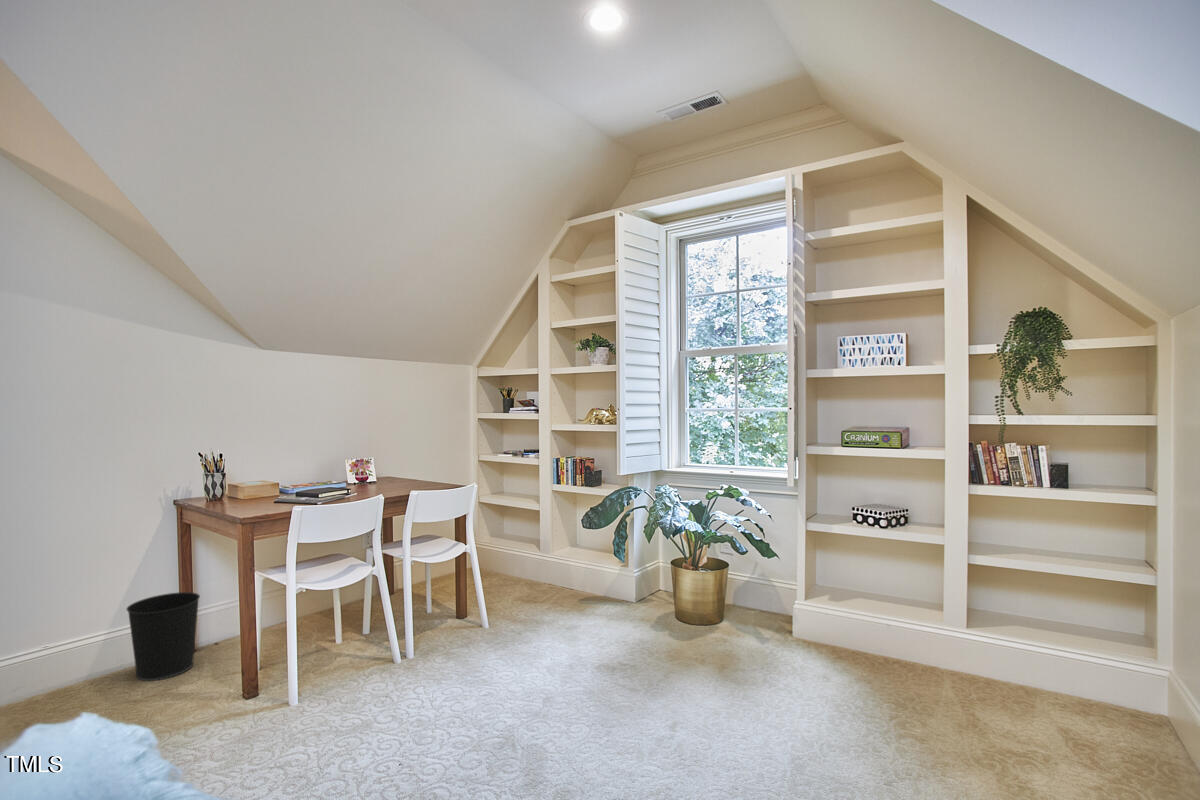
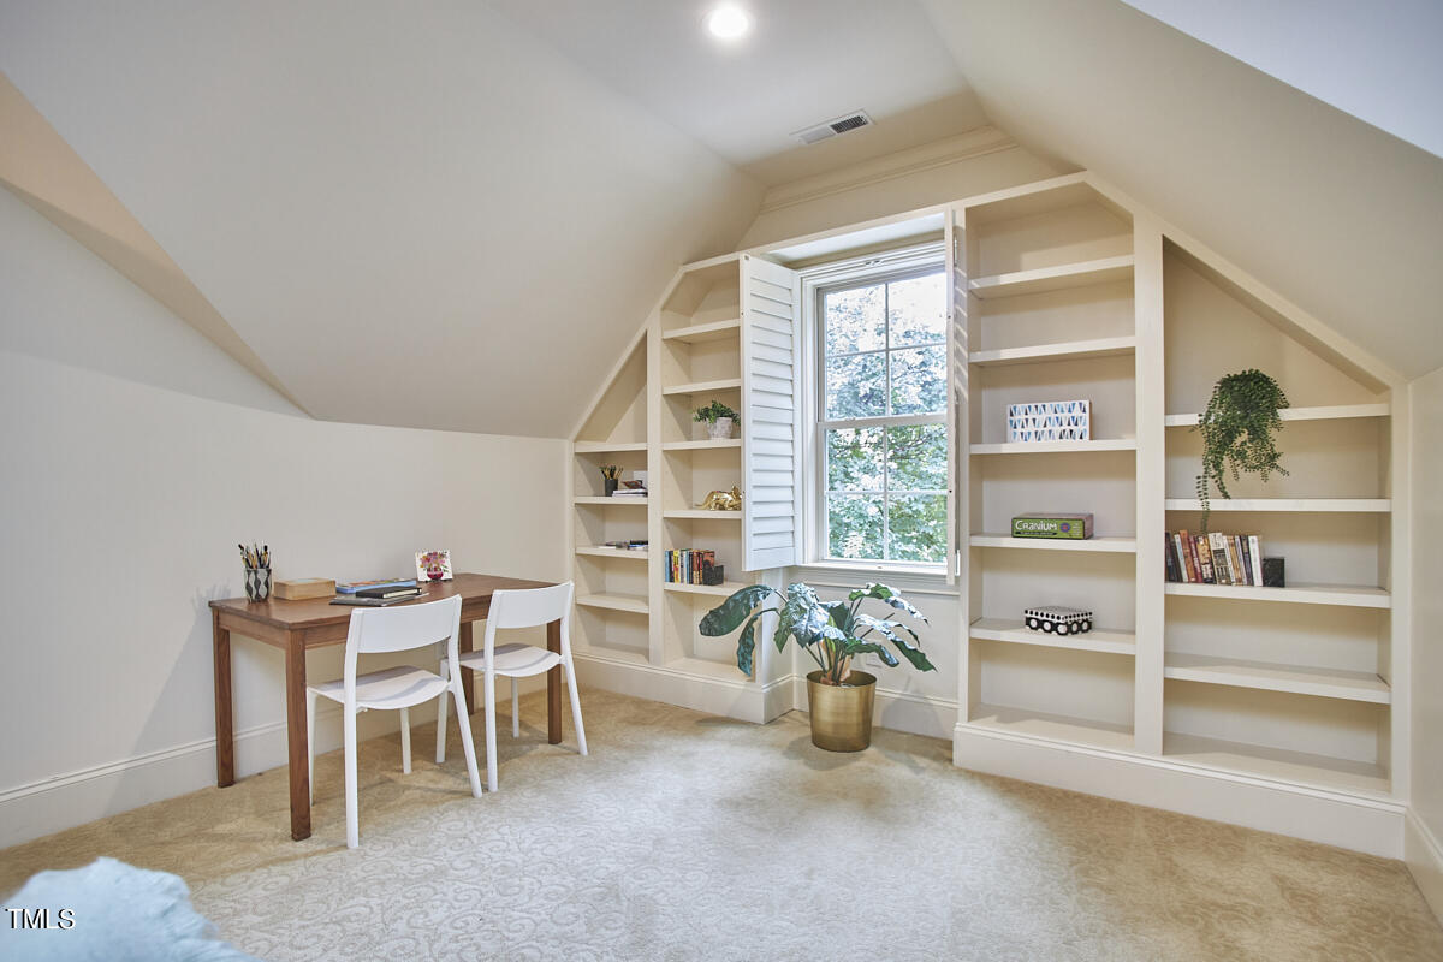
- wastebasket [125,591,201,682]
